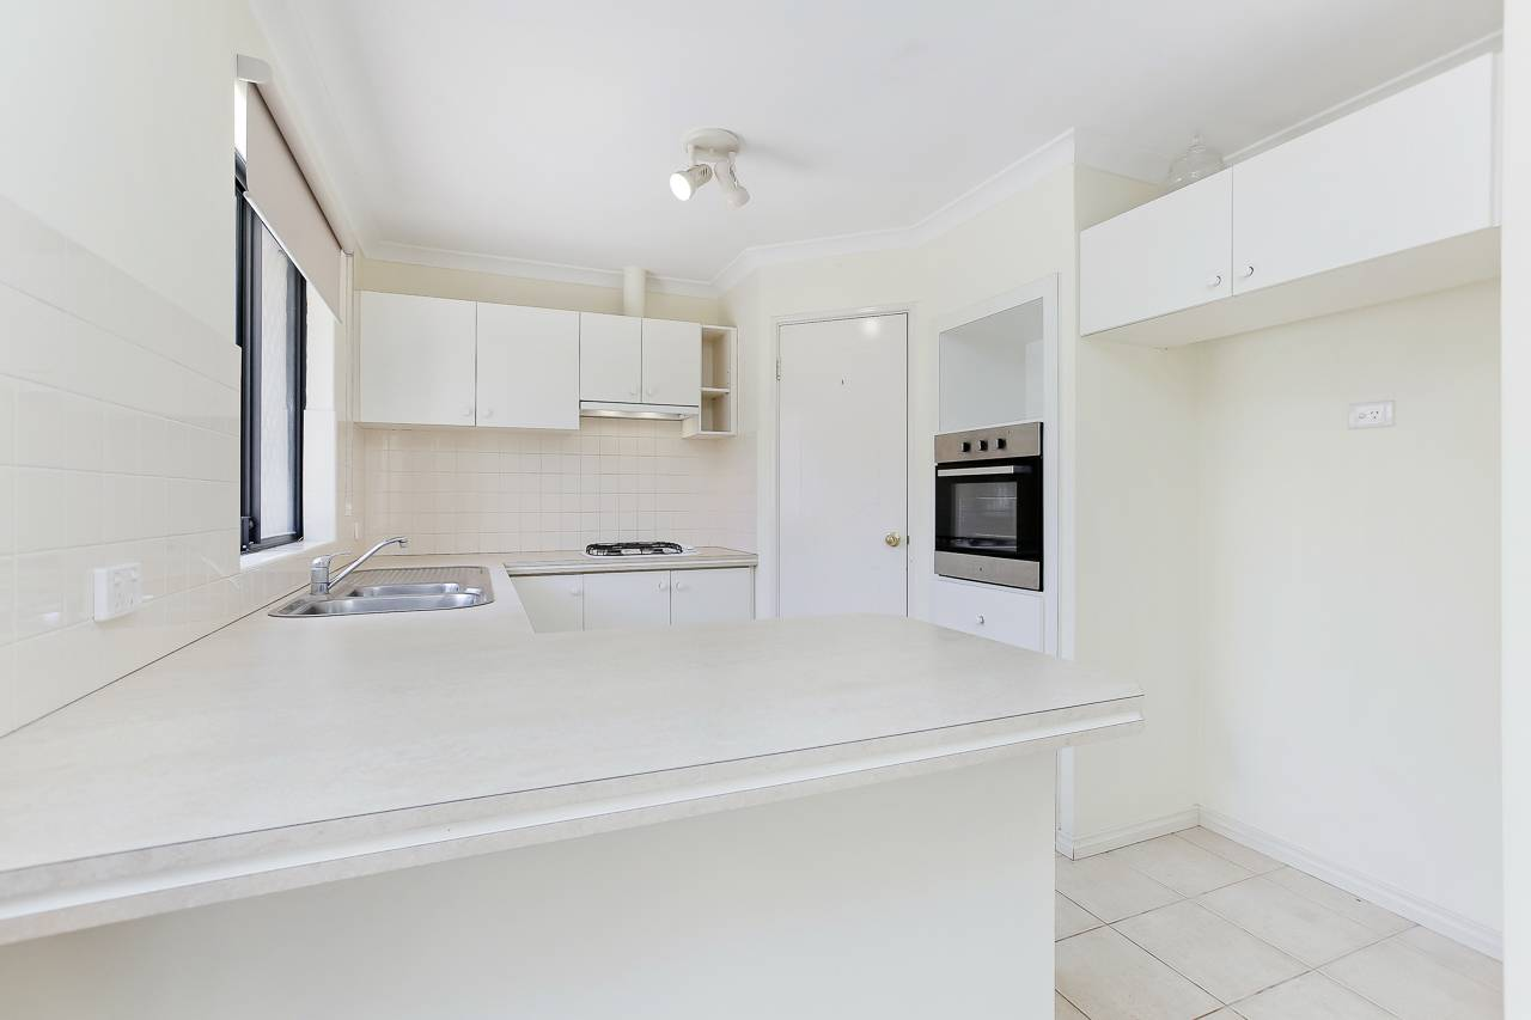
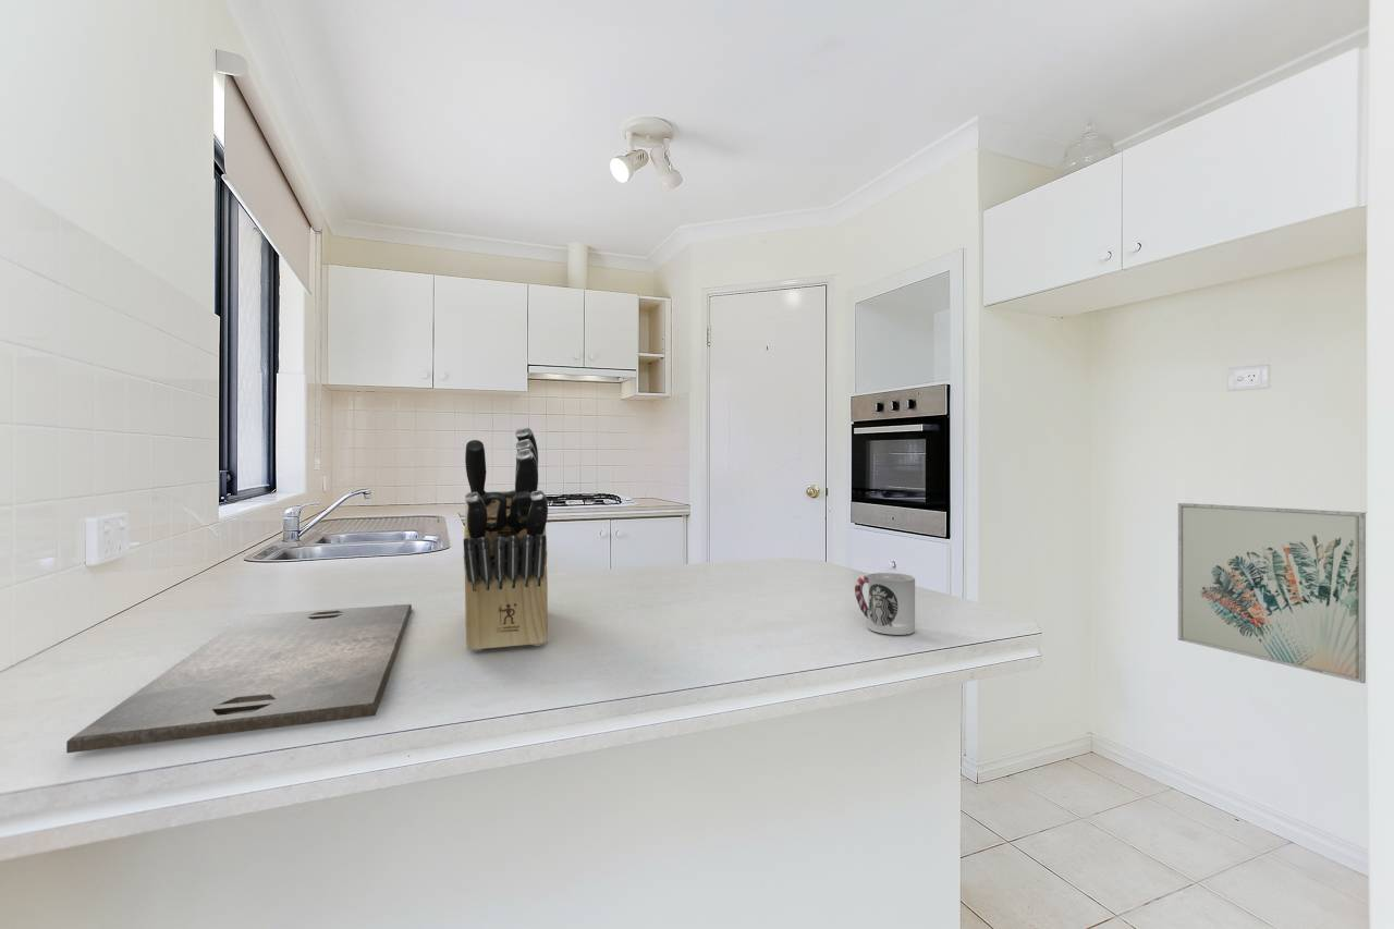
+ cup [854,572,916,636]
+ cutting board [65,603,413,754]
+ knife block [463,426,549,652]
+ wall art [1177,502,1367,684]
